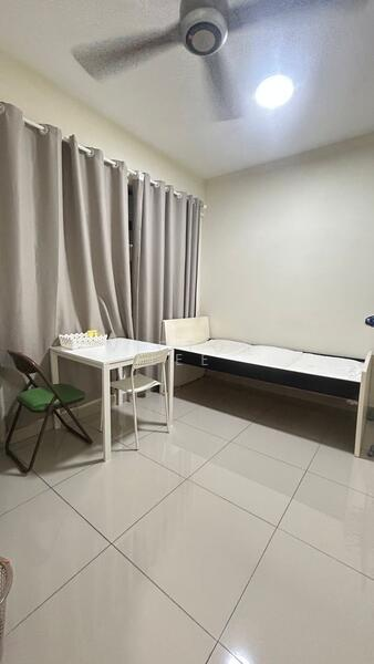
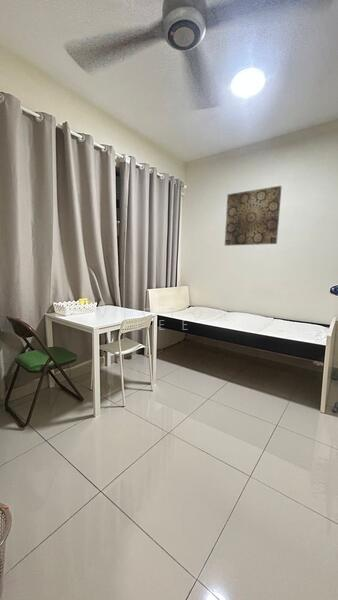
+ wall art [224,185,283,247]
